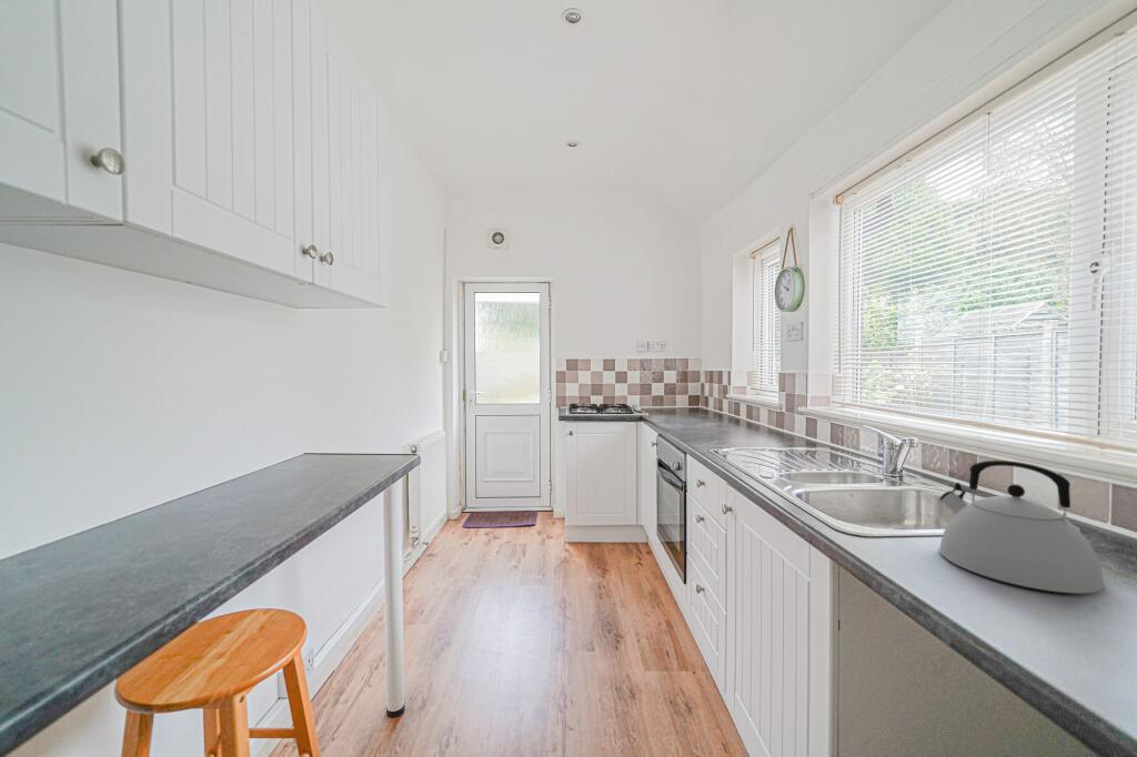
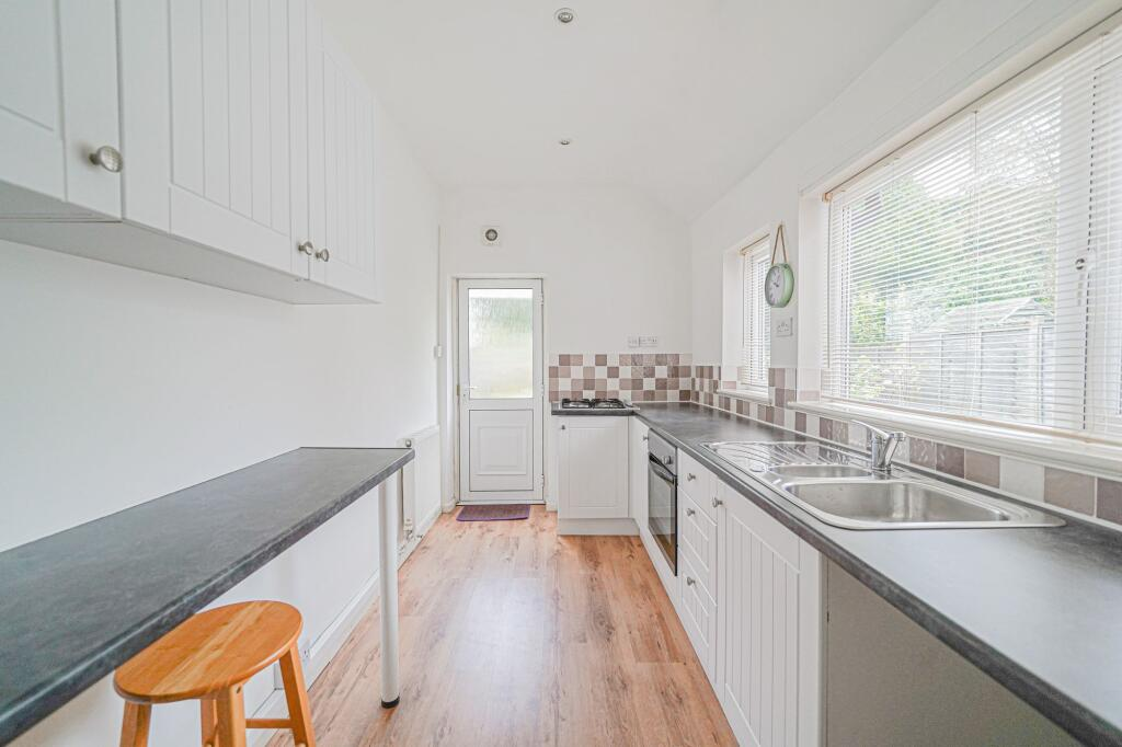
- kettle [938,460,1106,595]
